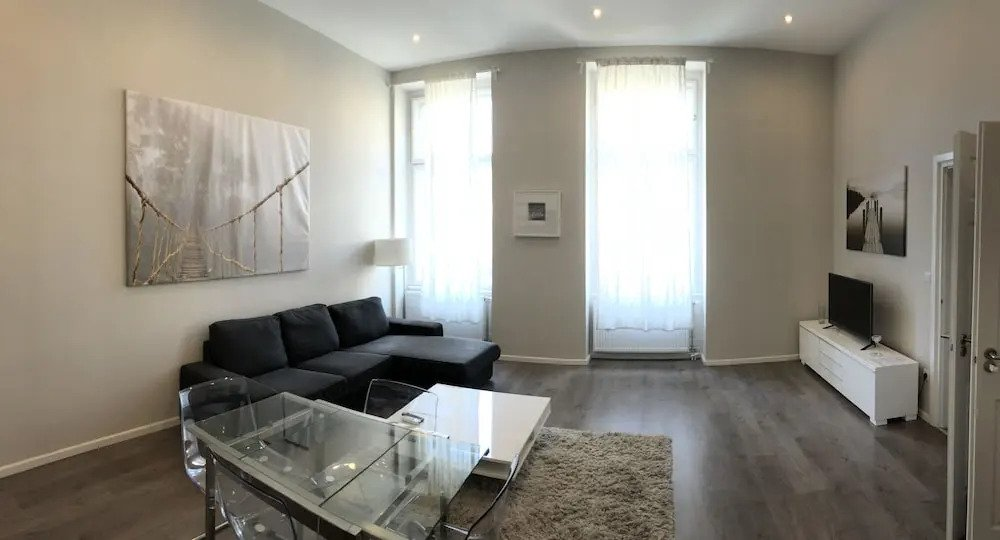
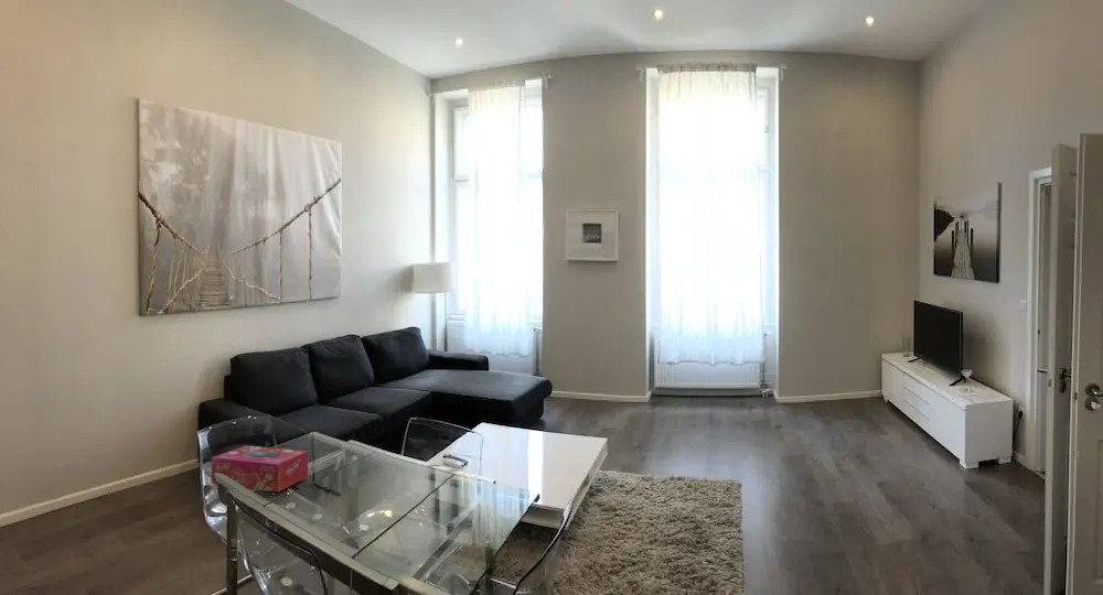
+ tissue box [211,444,309,493]
